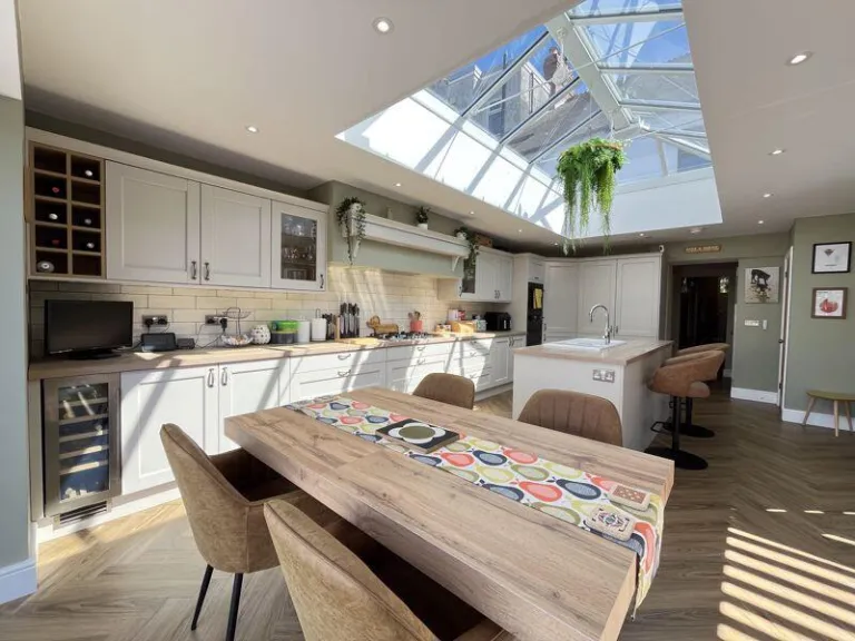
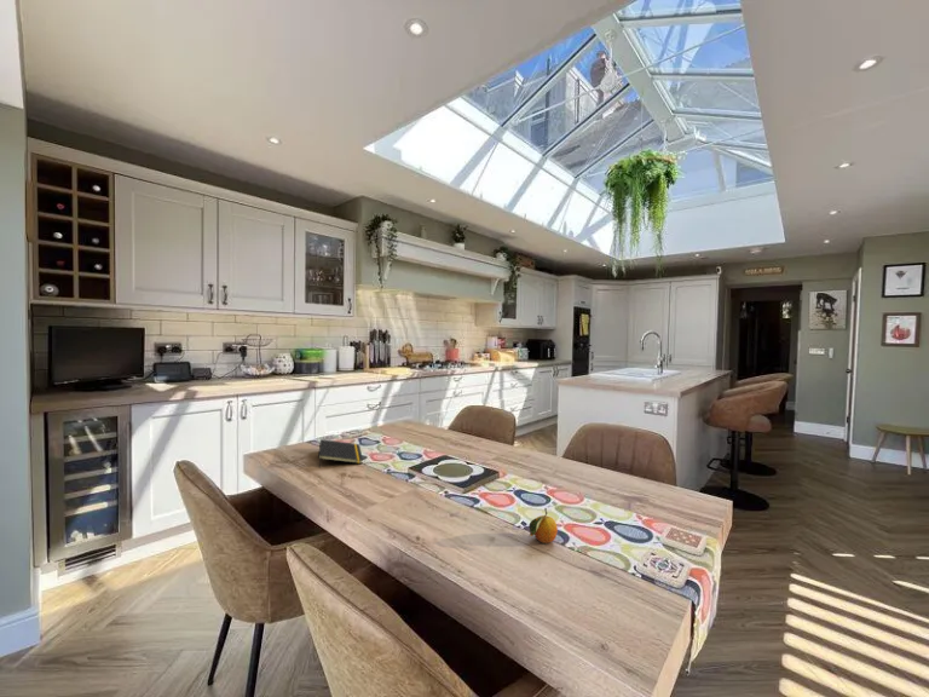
+ notepad [317,438,364,468]
+ fruit [529,507,559,545]
